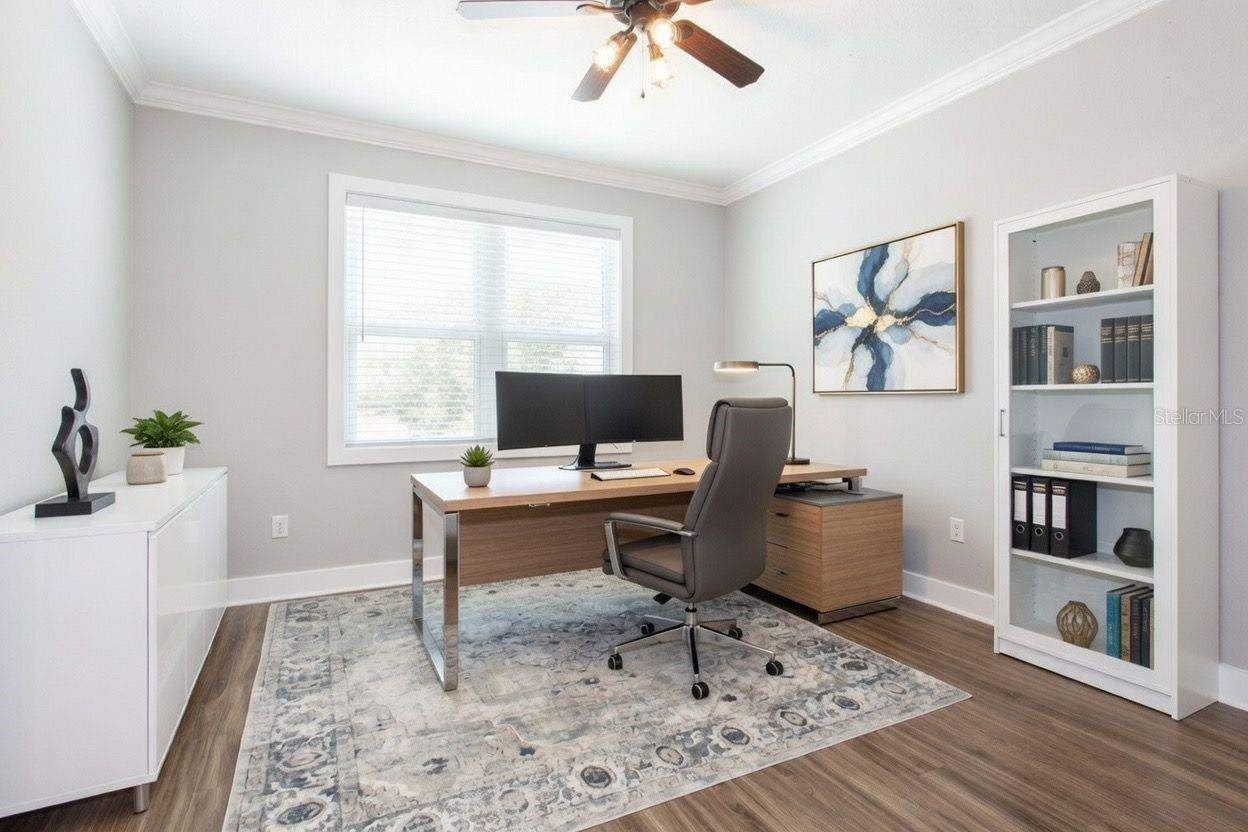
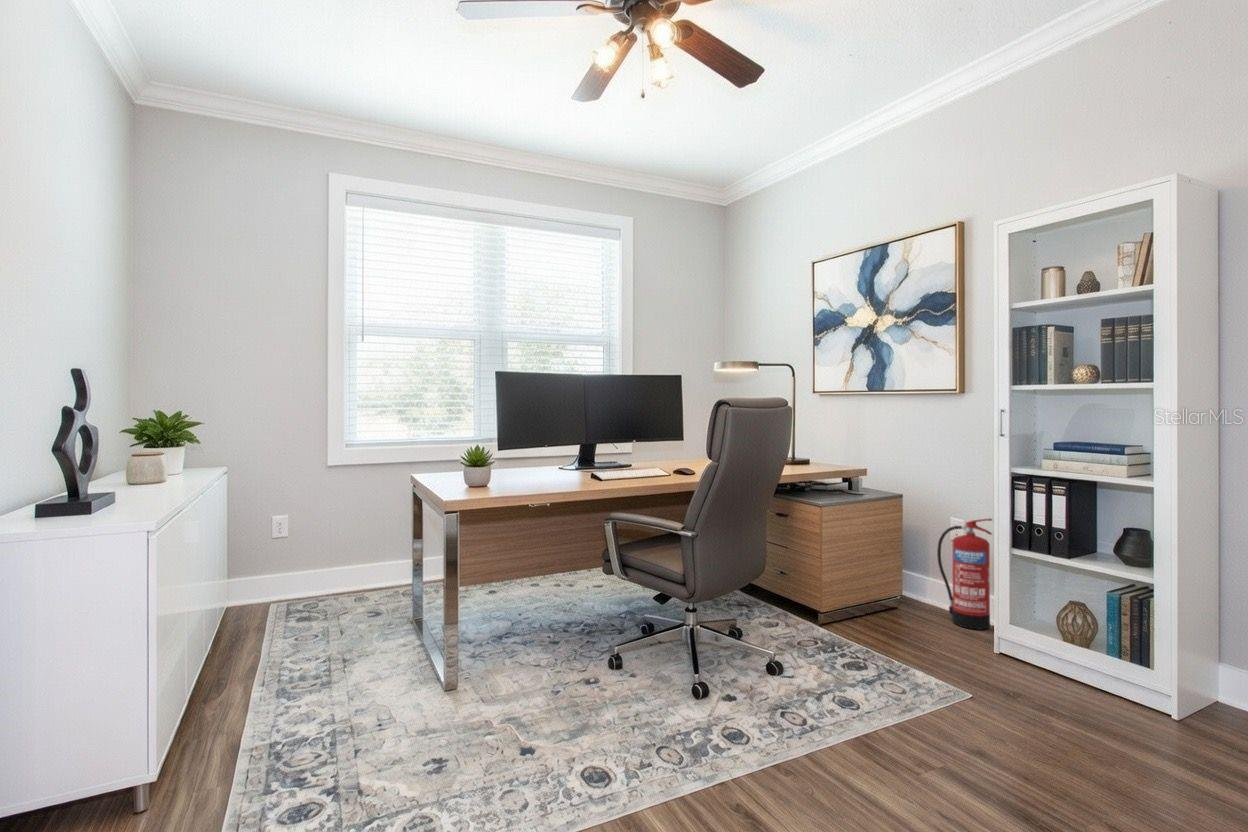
+ fire extinguisher [936,517,994,631]
